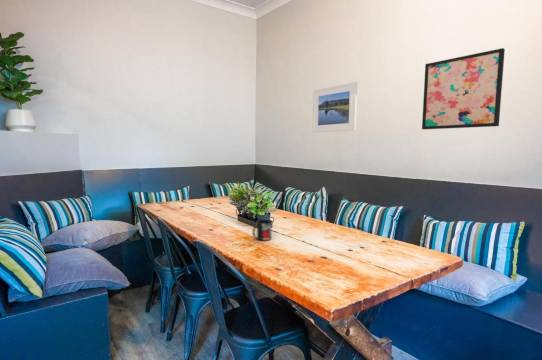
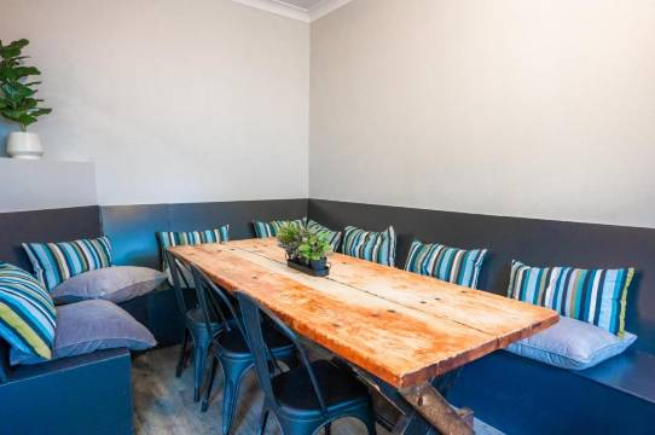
- wall art [421,47,506,130]
- mug [252,219,272,242]
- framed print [312,81,358,133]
